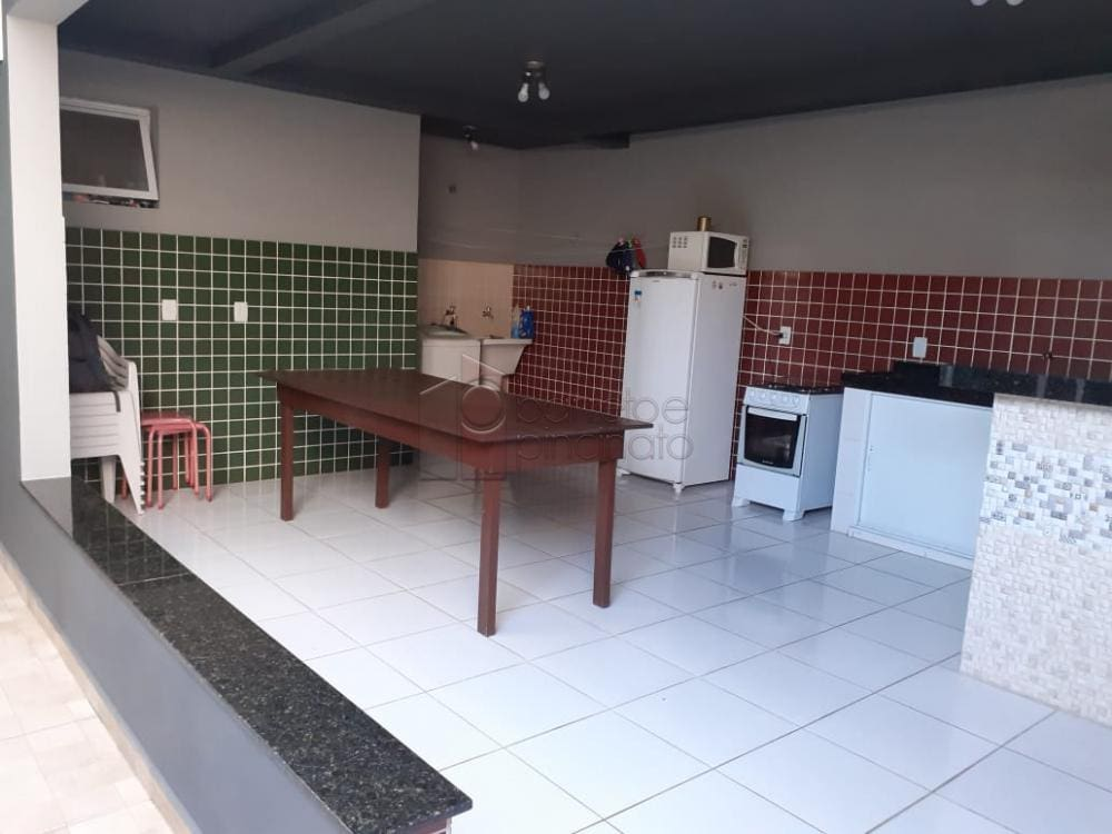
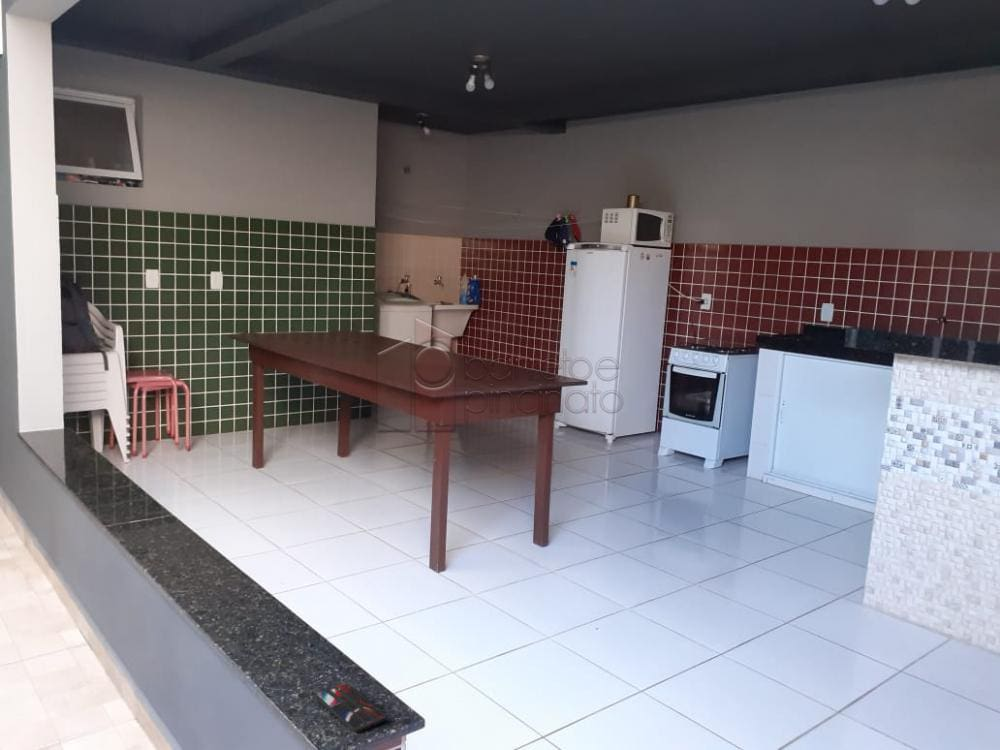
+ smartphone [314,682,388,733]
